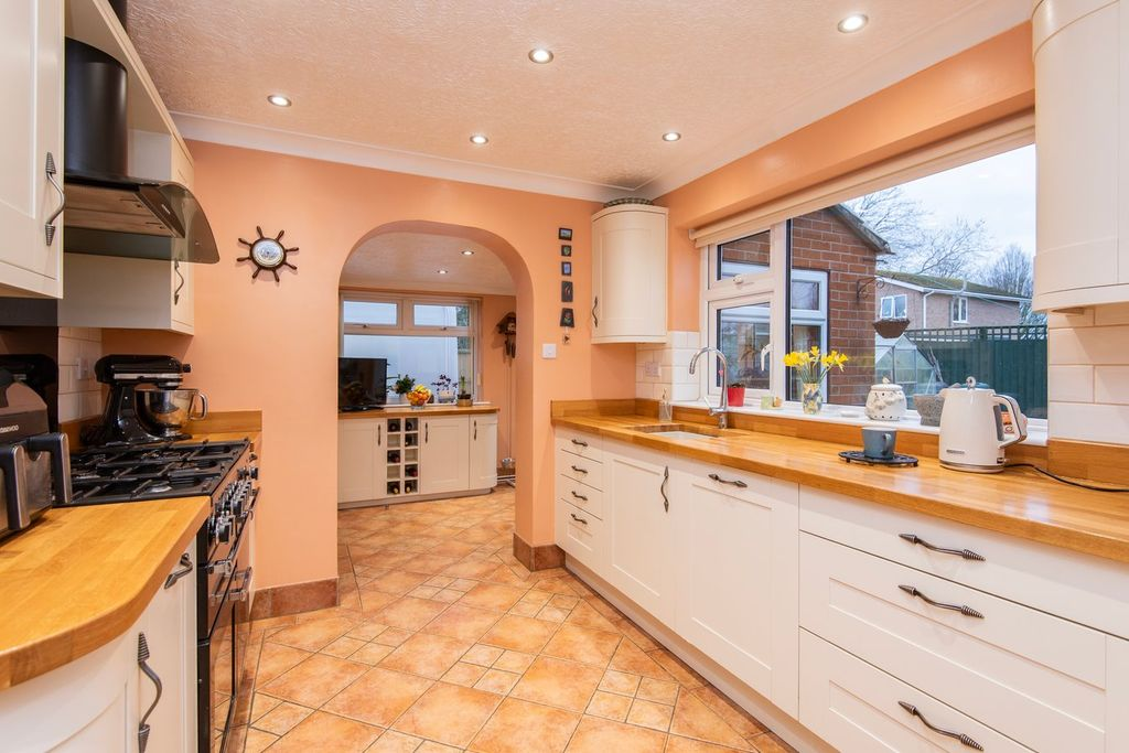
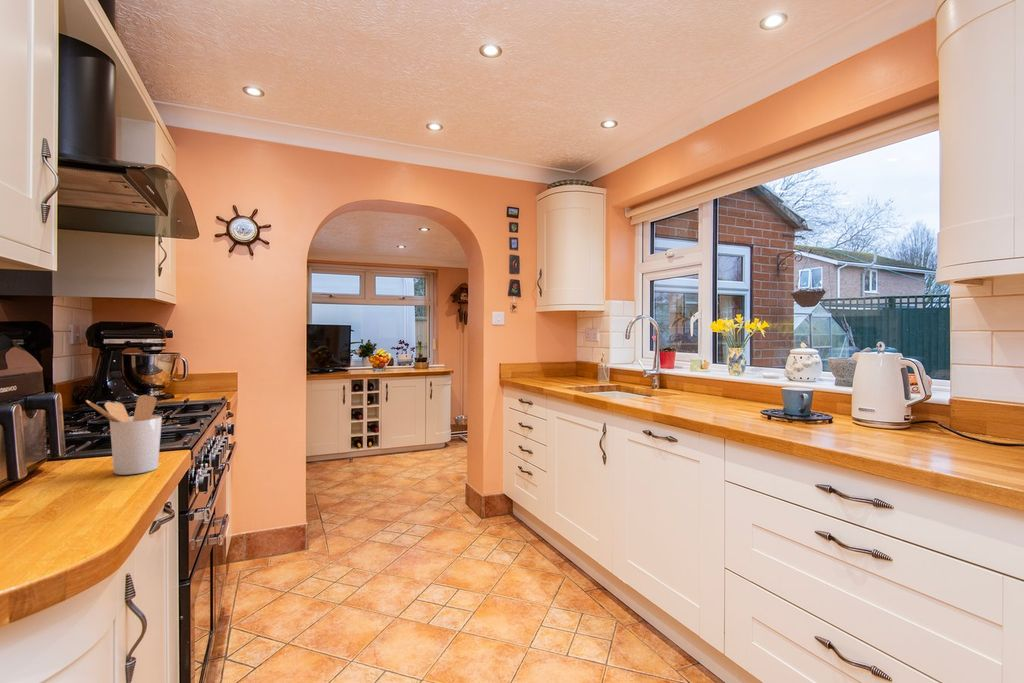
+ utensil holder [85,394,163,476]
